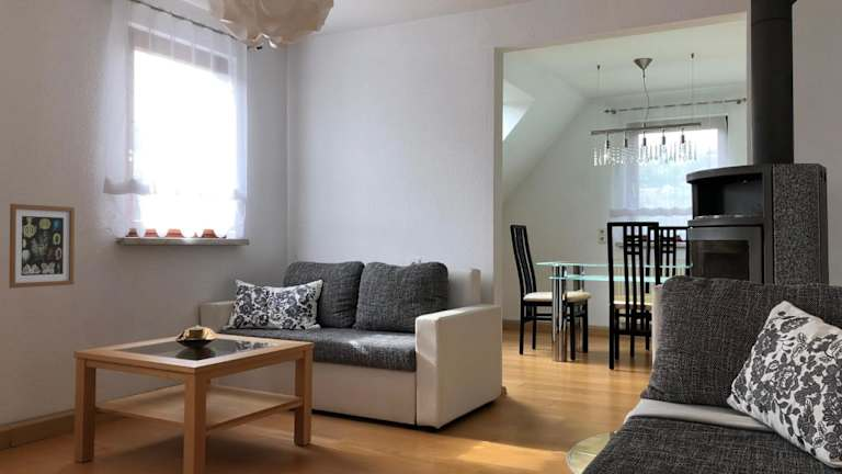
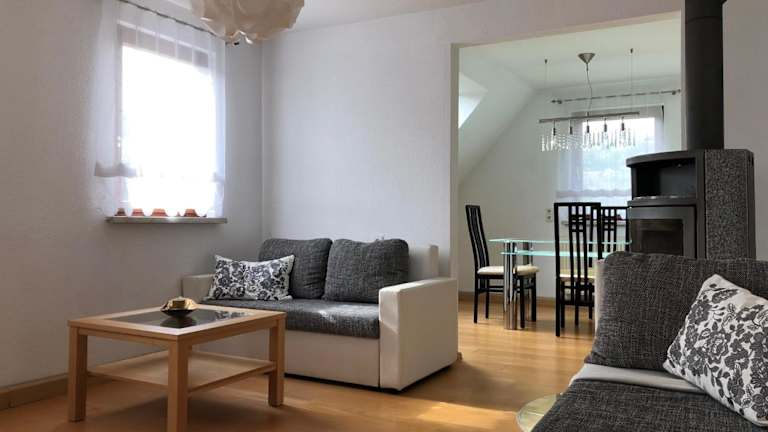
- wall art [8,203,76,289]
